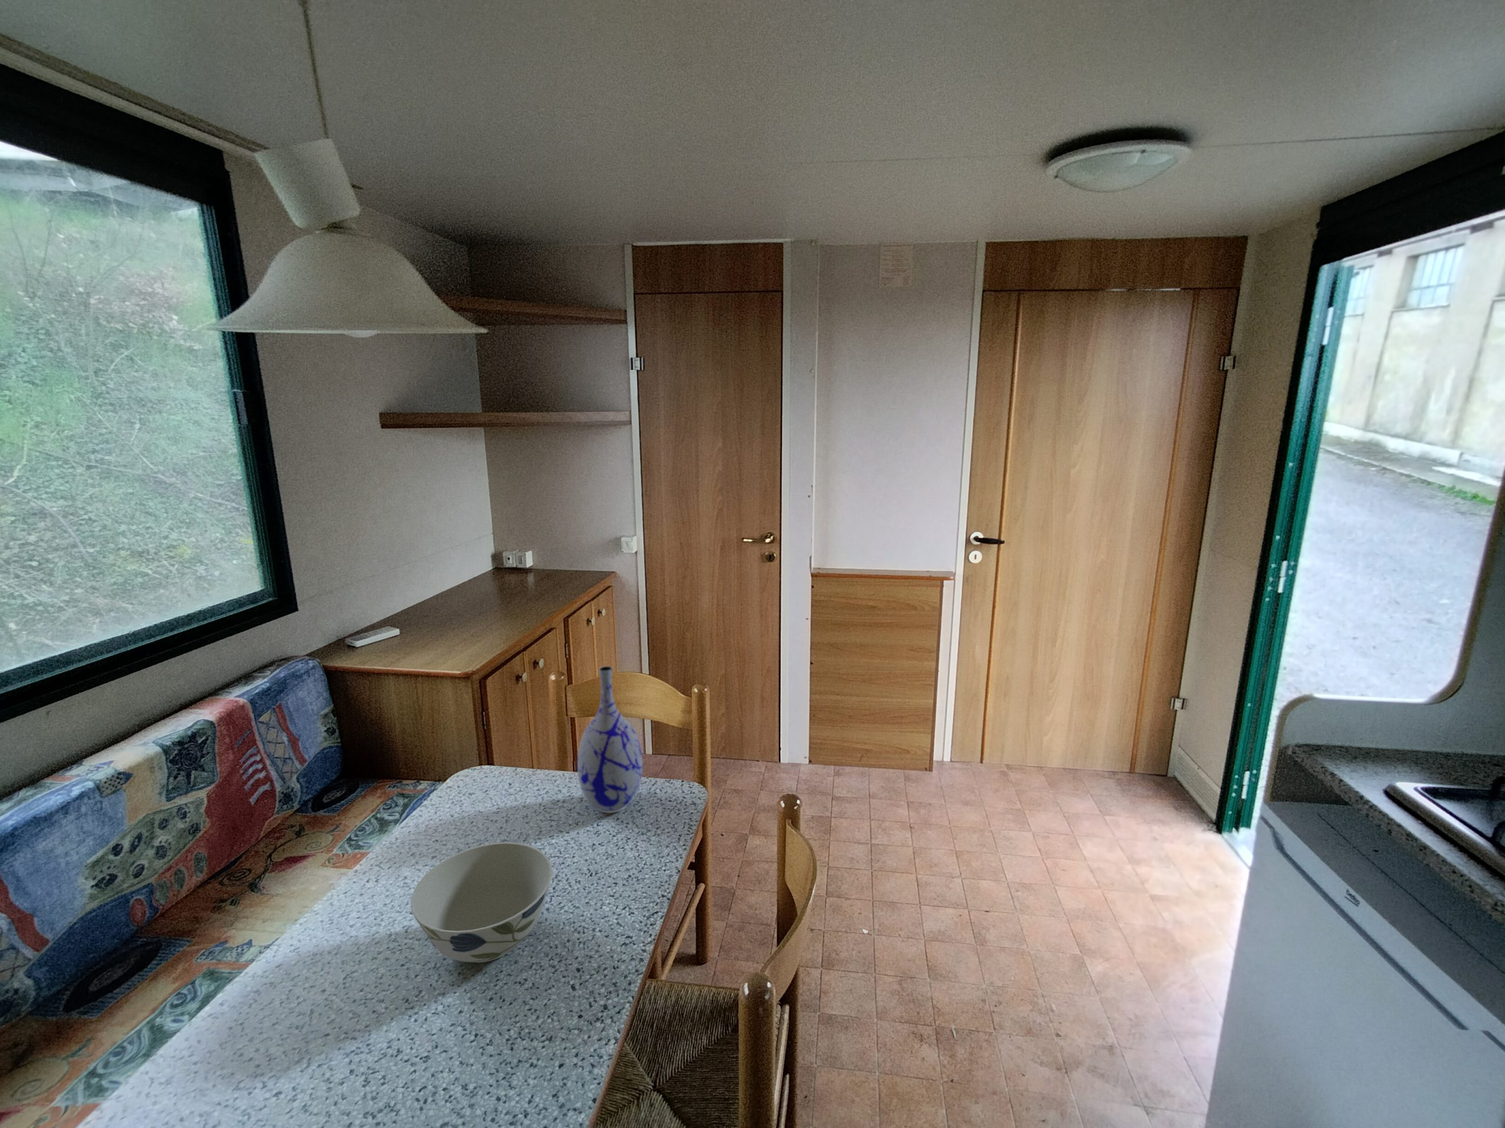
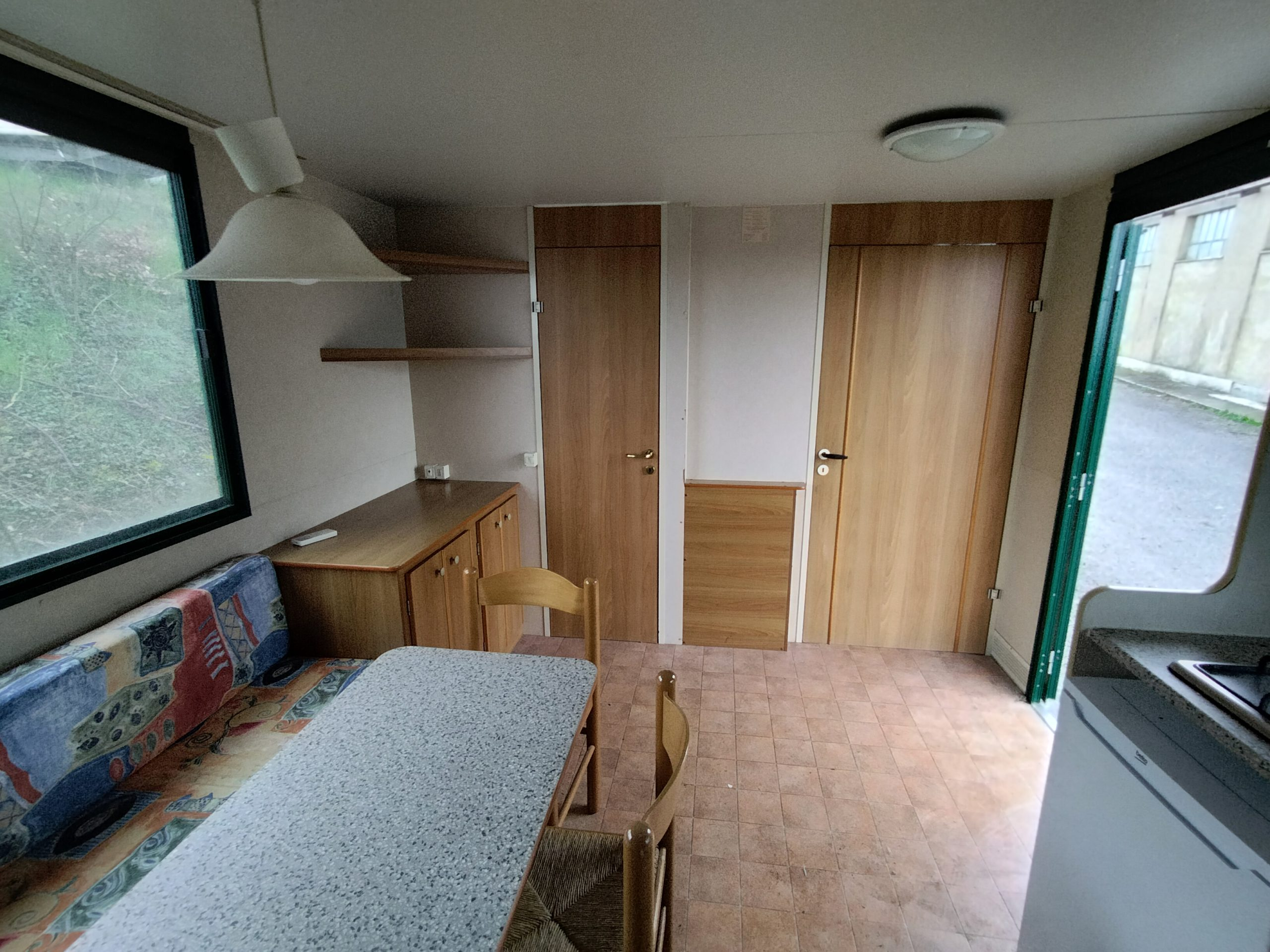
- bowl [410,842,552,963]
- vase [577,666,643,814]
